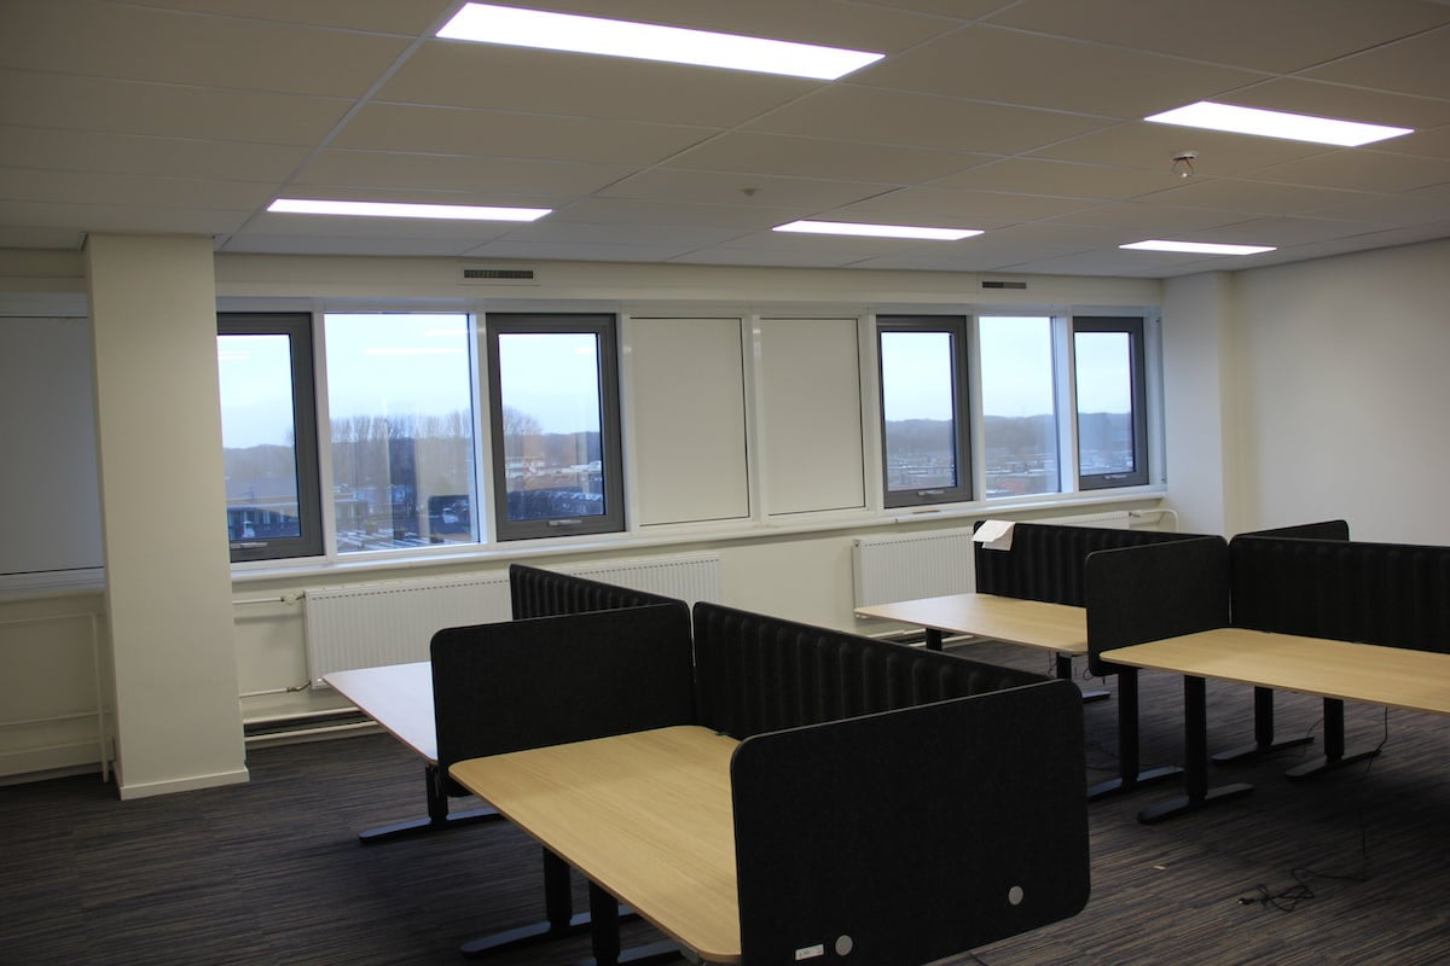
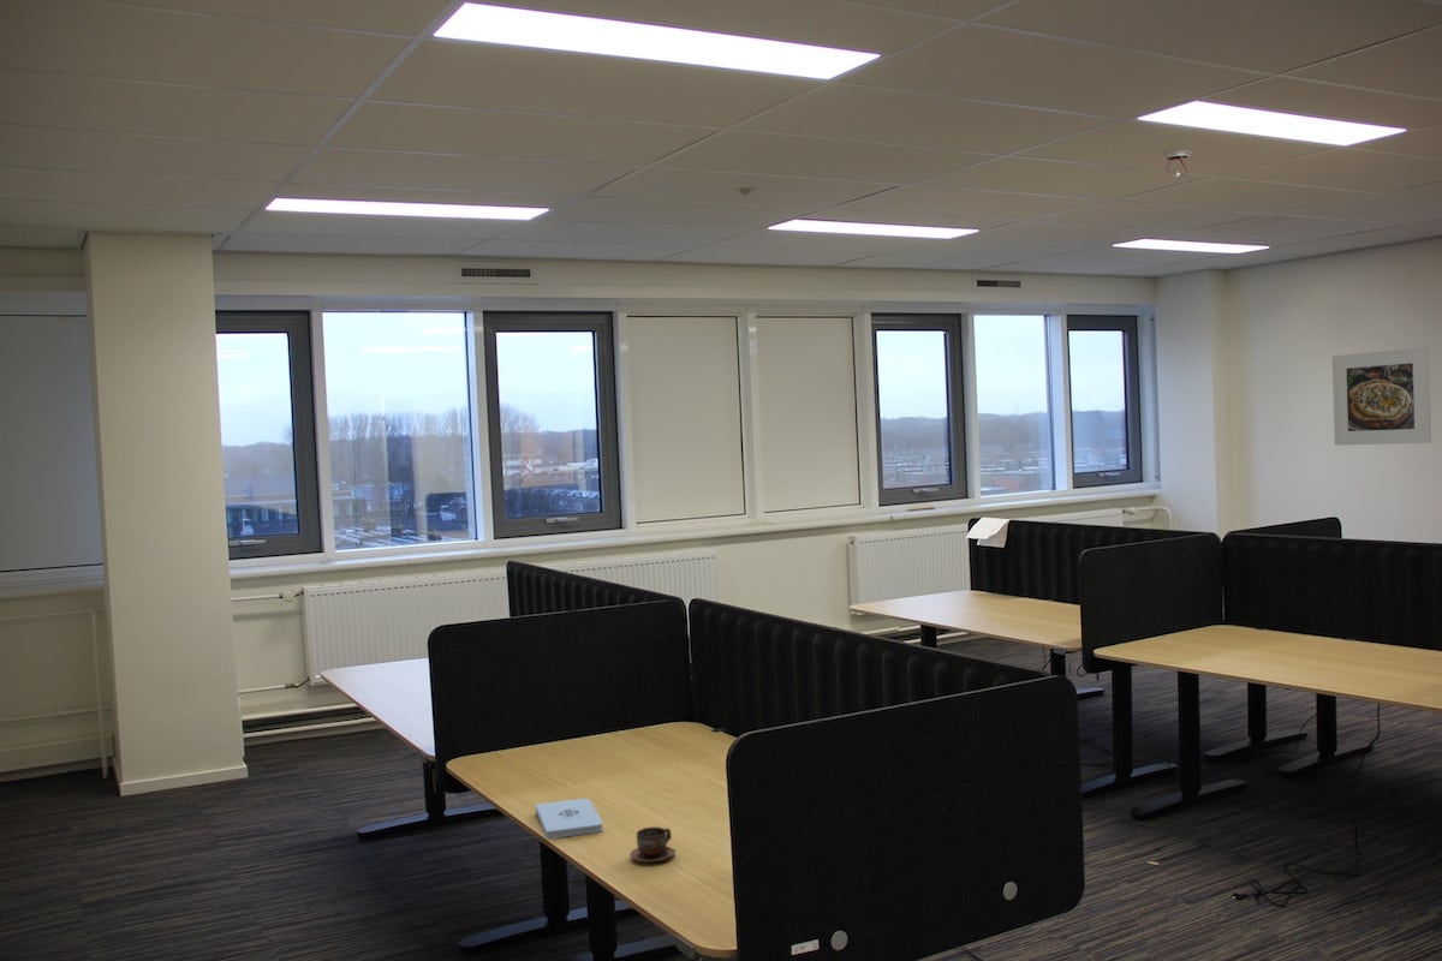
+ notepad [535,798,604,840]
+ cup [628,825,677,864]
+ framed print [1331,346,1432,447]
